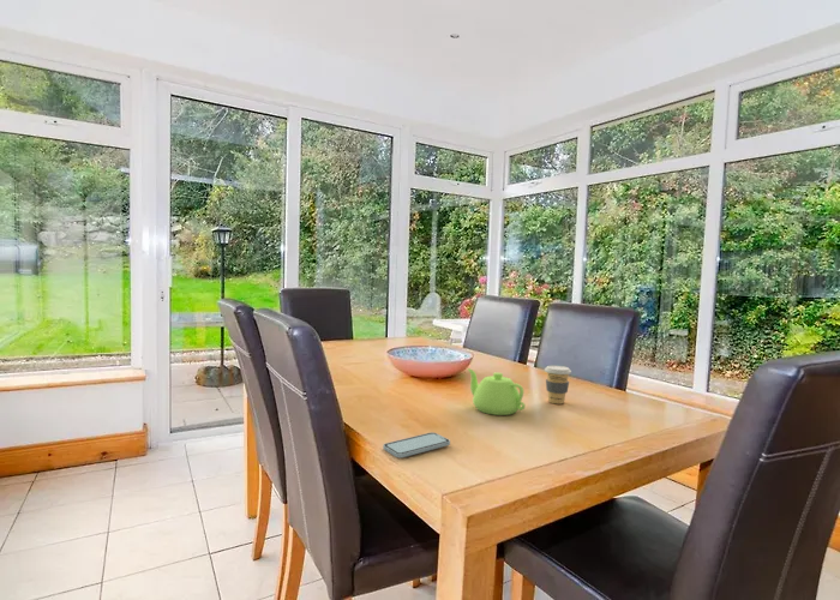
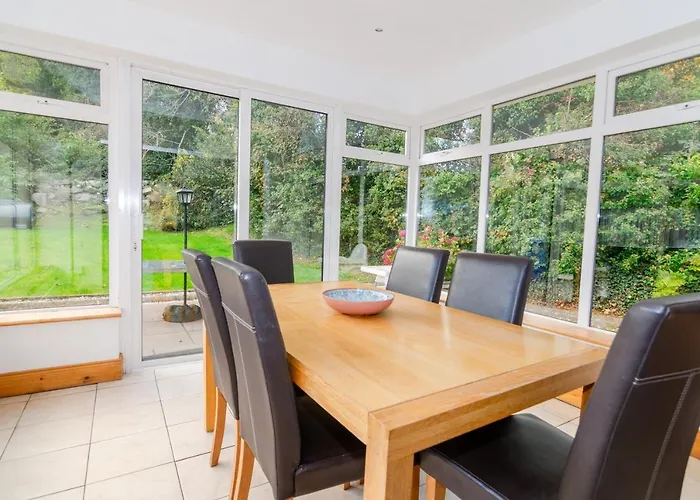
- teapot [467,367,527,416]
- coffee cup [544,365,572,404]
- smartphone [382,431,451,458]
